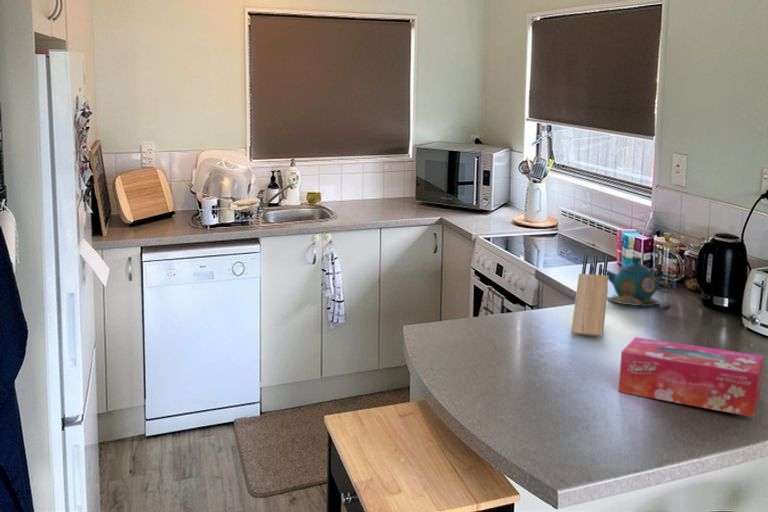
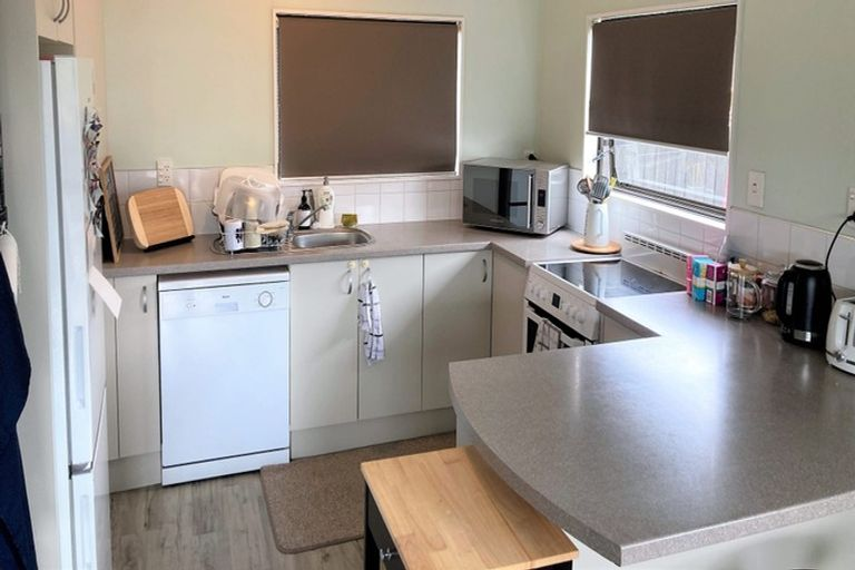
- tissue box [617,336,765,418]
- teapot [601,255,677,309]
- knife block [570,254,609,338]
